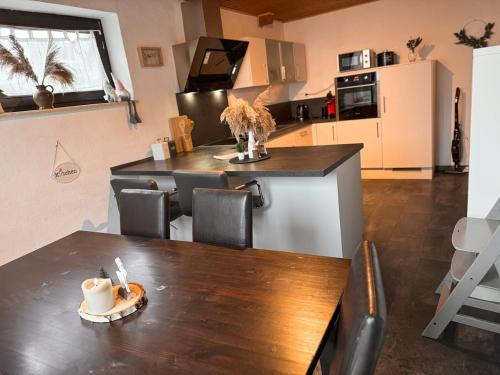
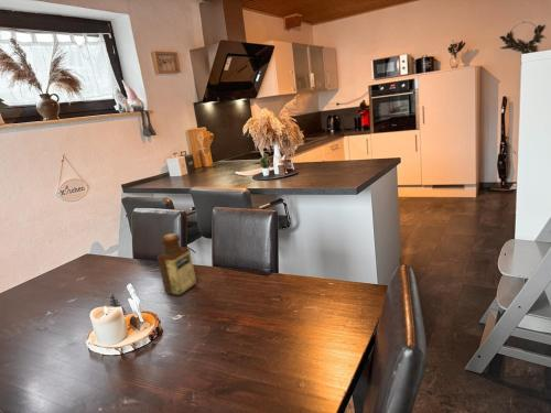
+ bottle [156,232,197,296]
